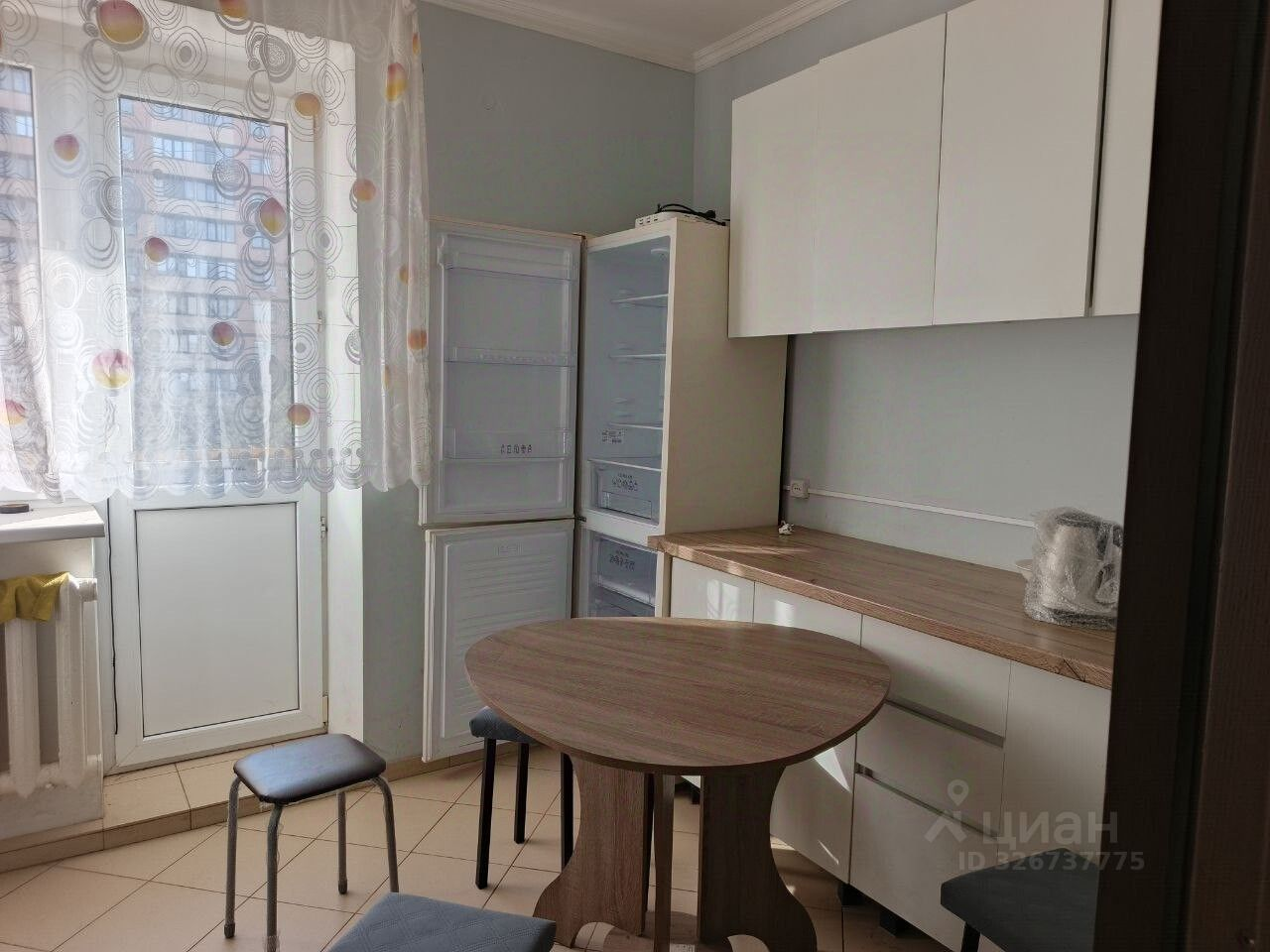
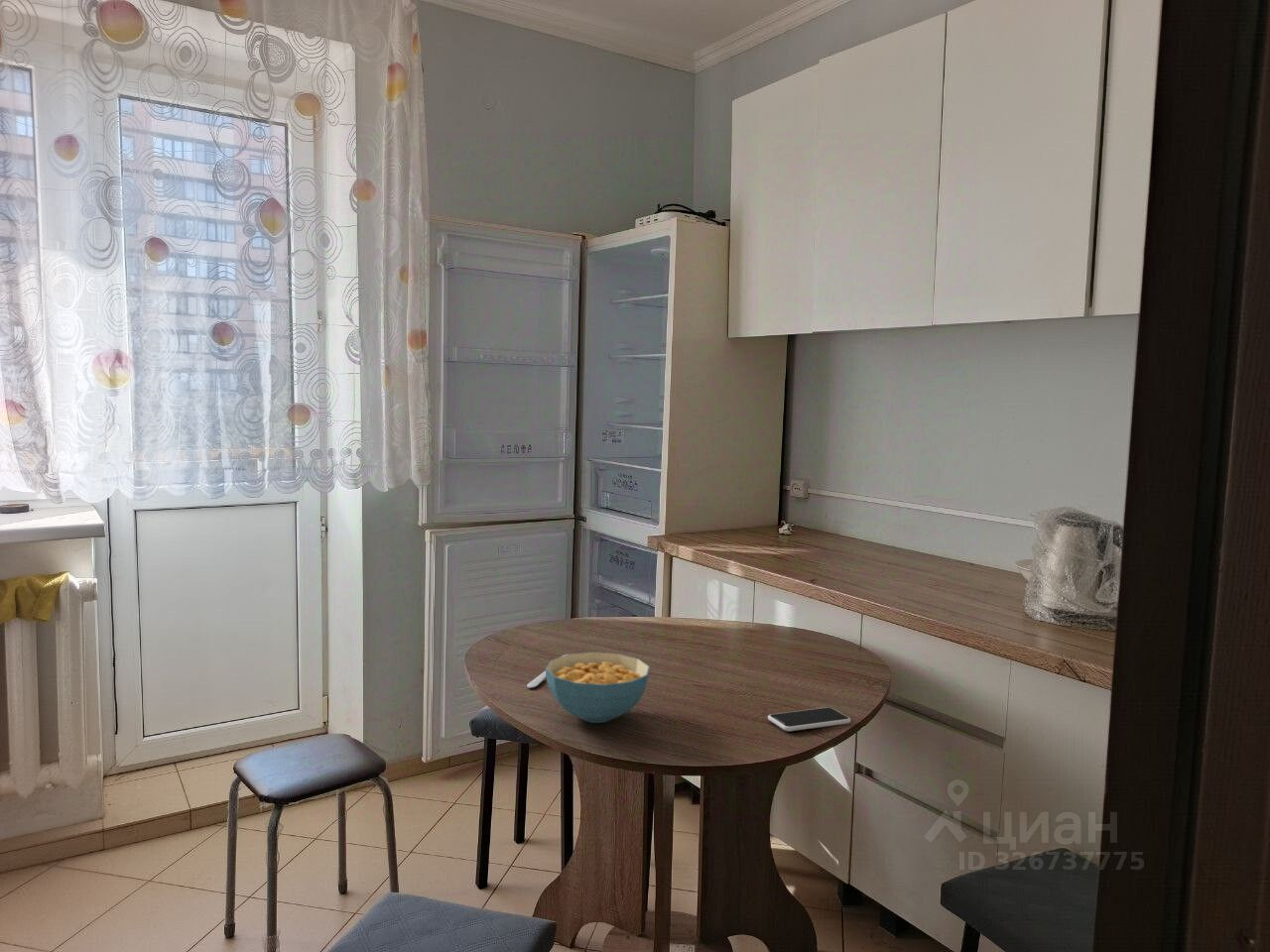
+ spoon [526,654,568,689]
+ cereal bowl [545,652,651,724]
+ smartphone [767,706,851,732]
